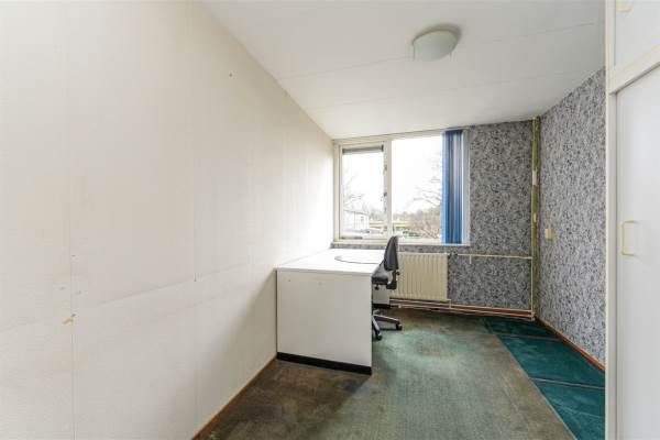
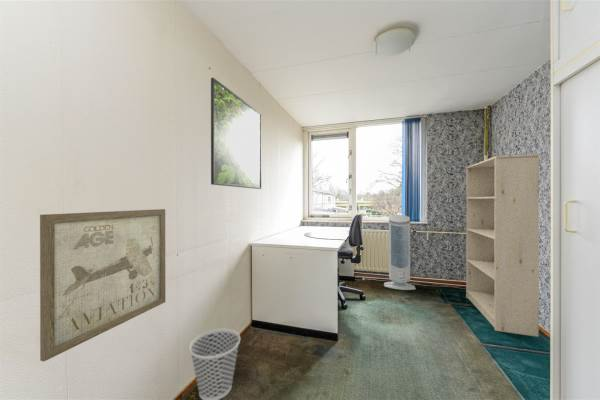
+ air purifier [383,214,417,291]
+ bookcase [465,153,541,338]
+ wastebasket [188,328,241,400]
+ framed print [210,77,262,190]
+ wall art [39,208,166,362]
